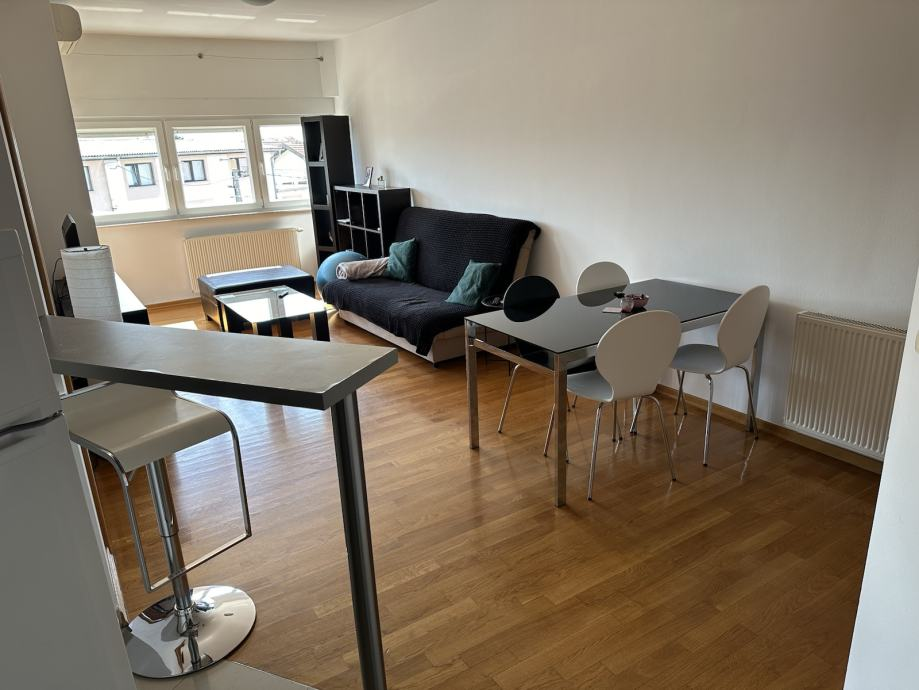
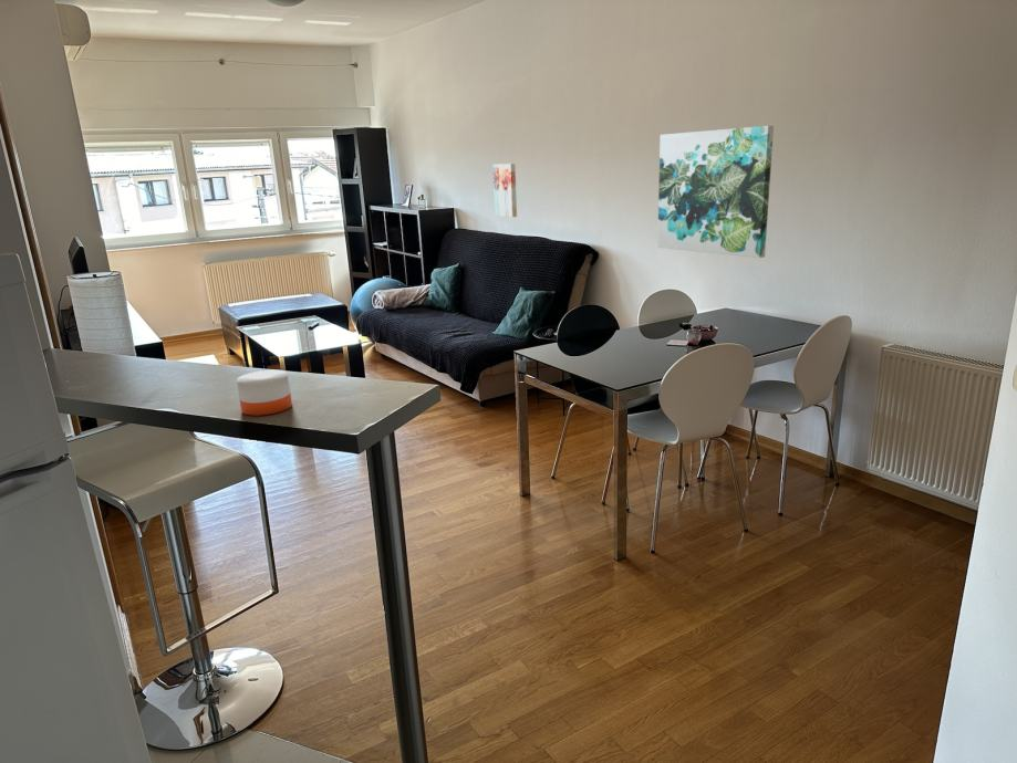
+ wall art [492,163,518,218]
+ wall art [656,125,775,259]
+ candle [236,351,293,417]
